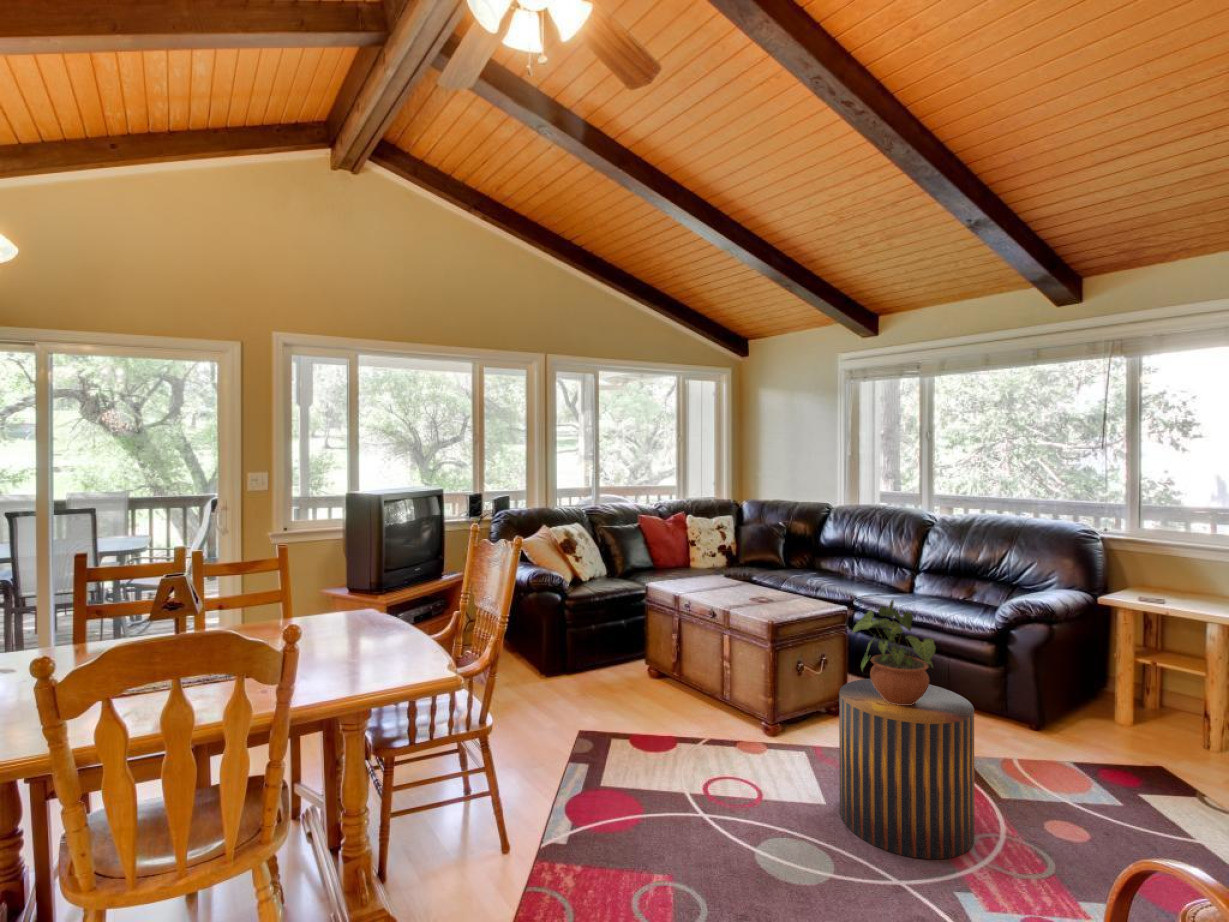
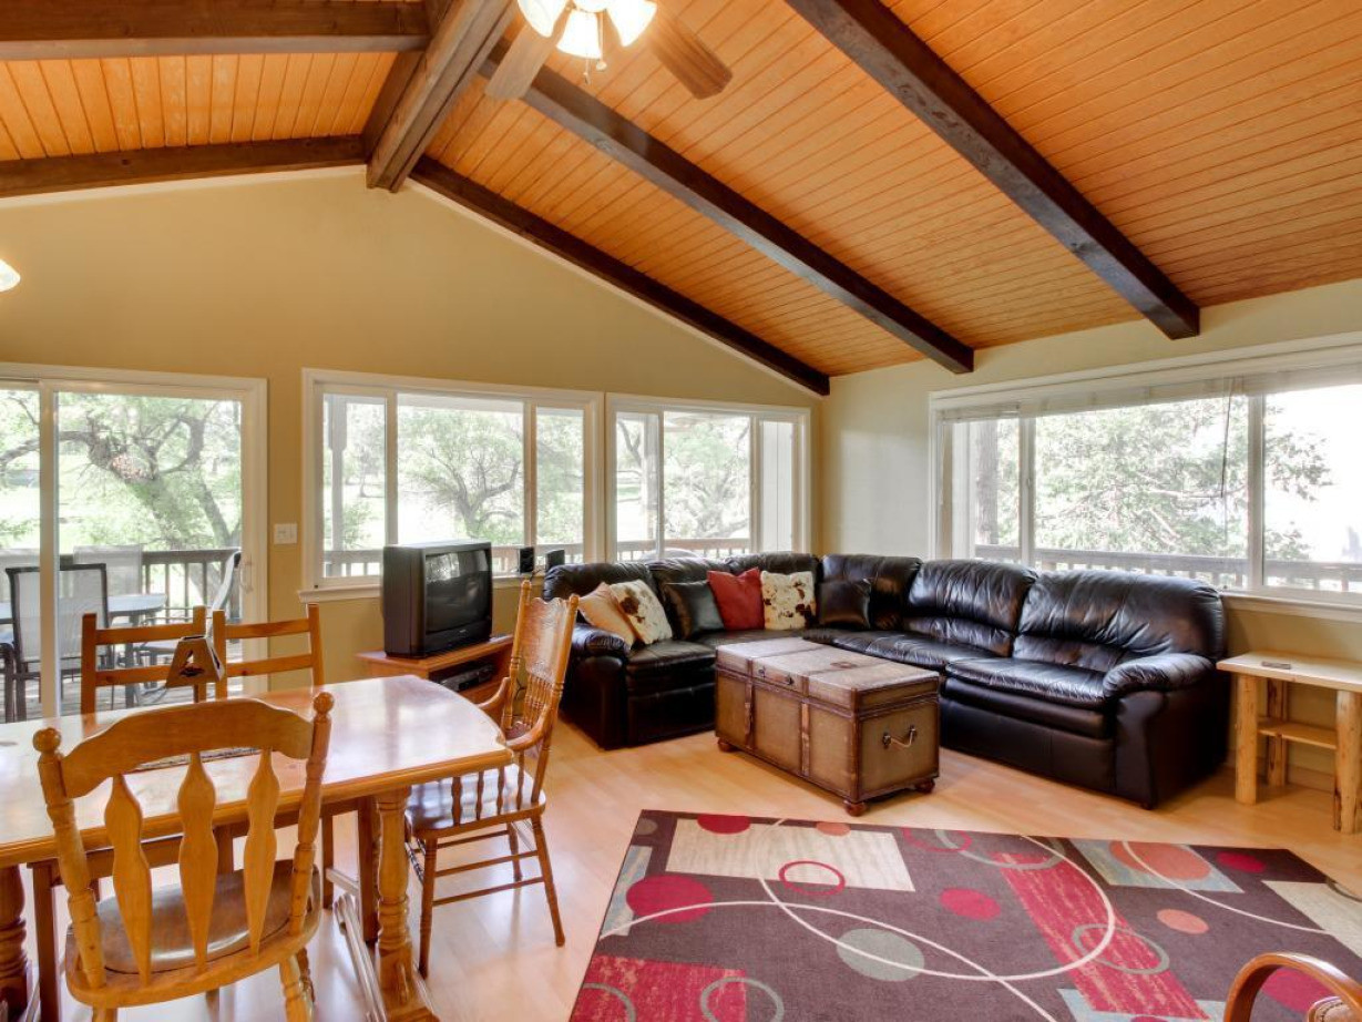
- stool [838,678,976,860]
- potted plant [851,598,937,705]
